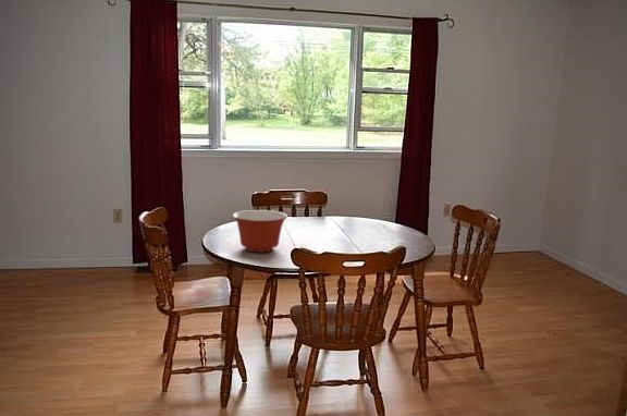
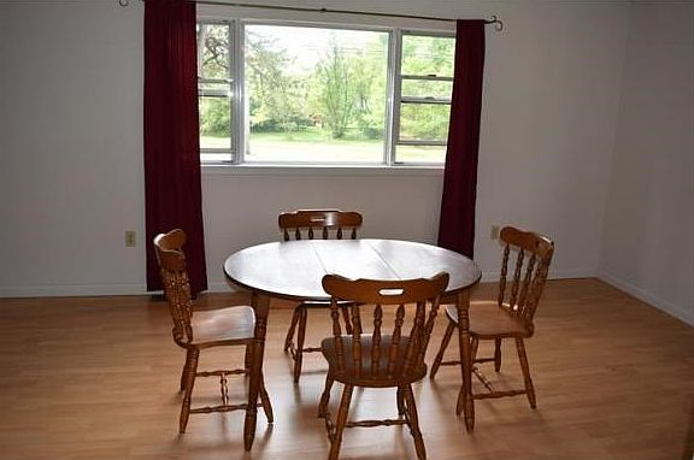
- mixing bowl [232,209,288,254]
